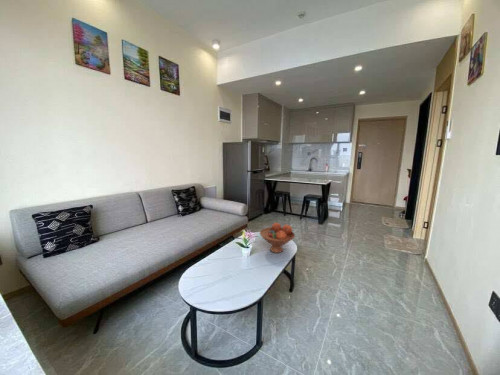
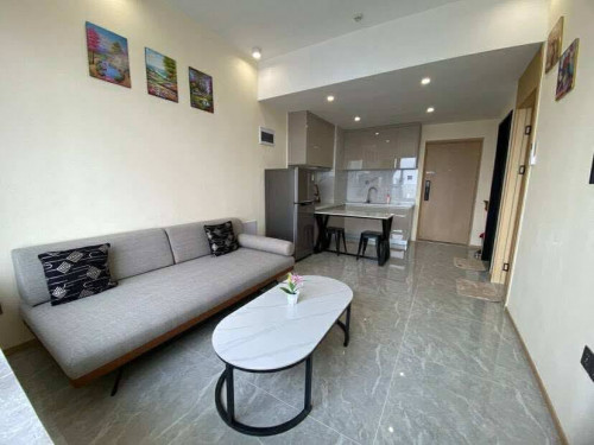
- fruit bowl [259,222,296,254]
